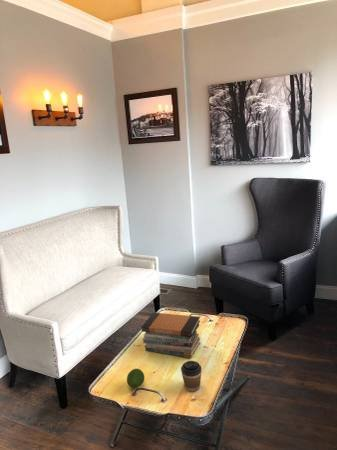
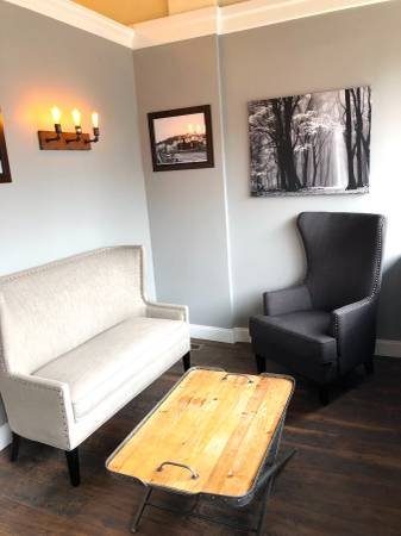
- book stack [140,311,201,359]
- coffee cup [180,360,203,393]
- fruit [126,368,145,389]
